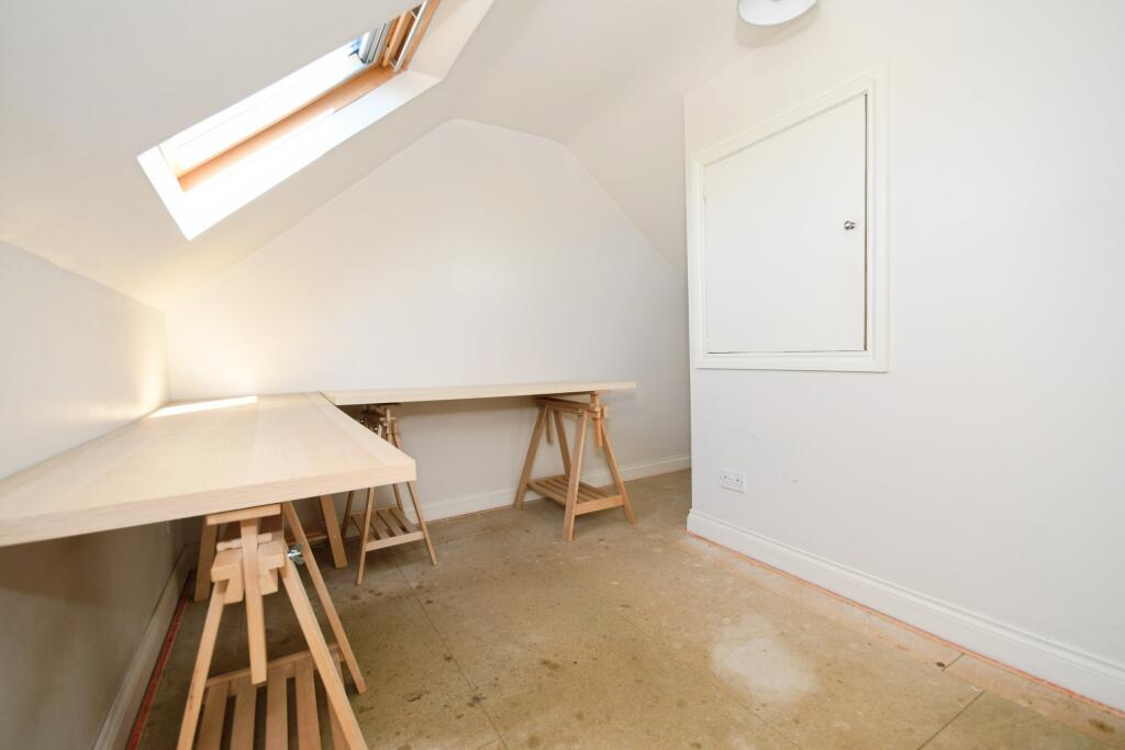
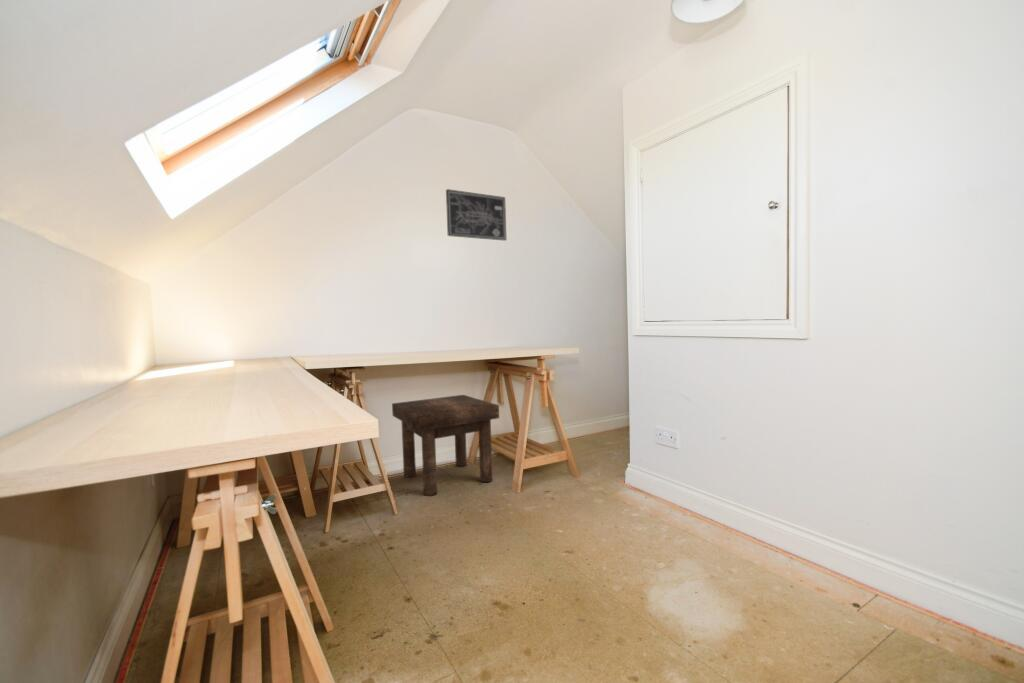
+ stool [391,394,500,497]
+ wall art [445,188,507,242]
